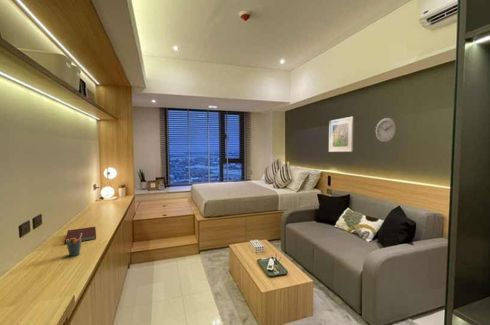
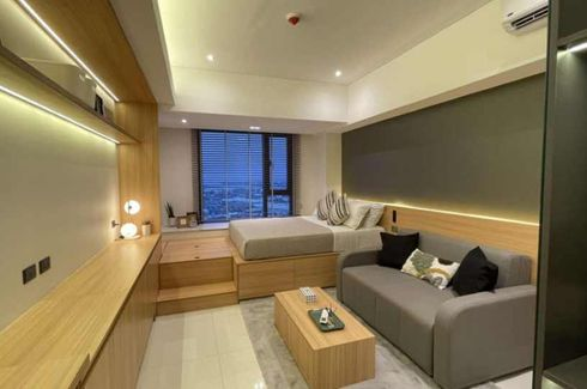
- notebook [64,226,97,245]
- pen holder [66,233,82,257]
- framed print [328,116,354,153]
- wall clock [375,117,398,144]
